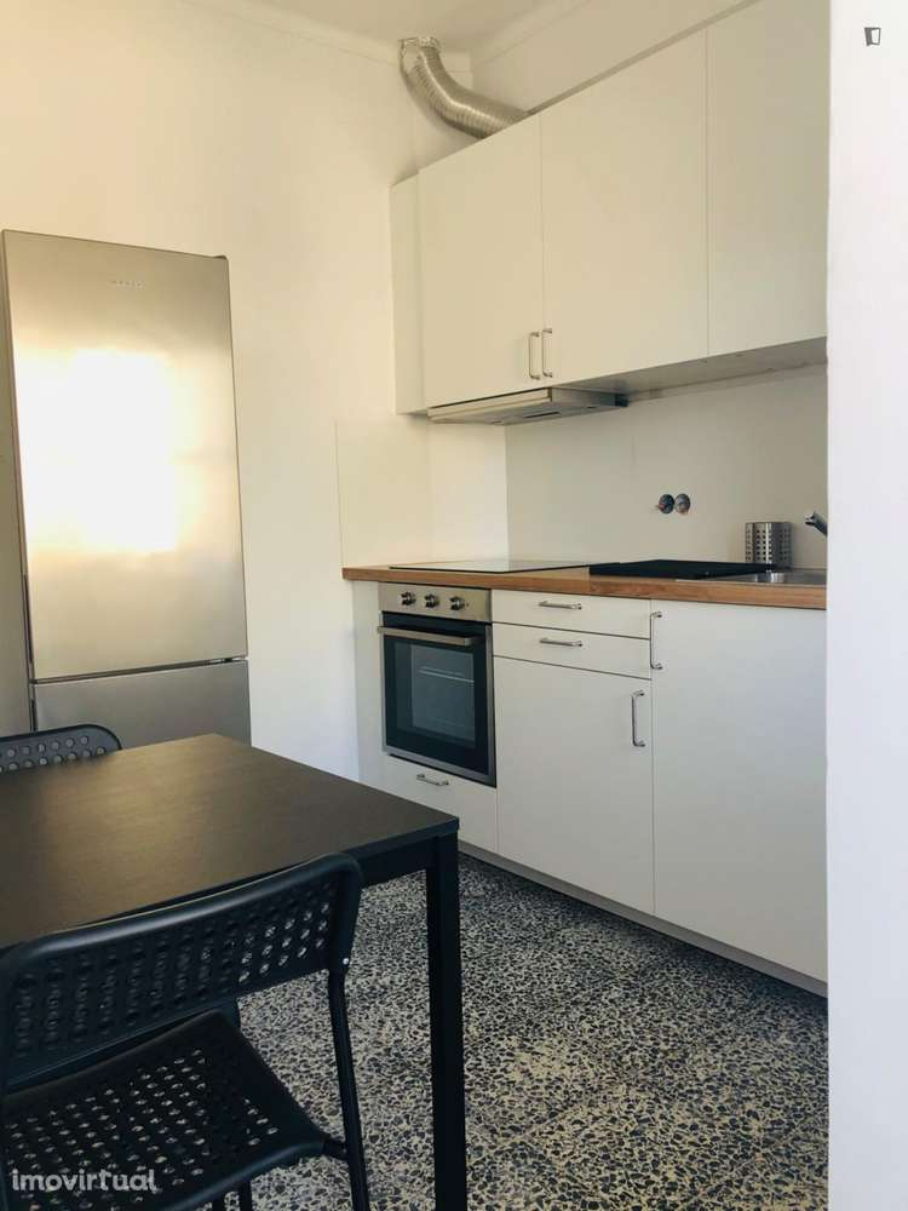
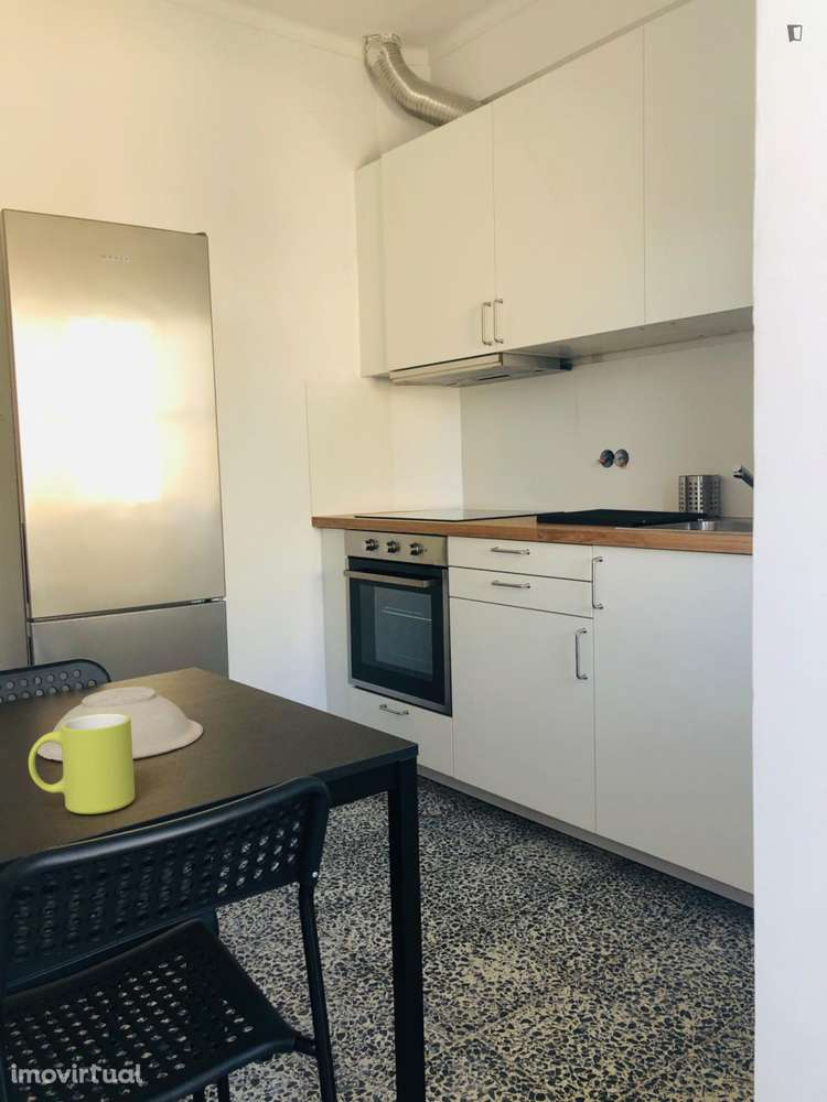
+ mug [28,713,136,815]
+ bowl [36,685,204,763]
